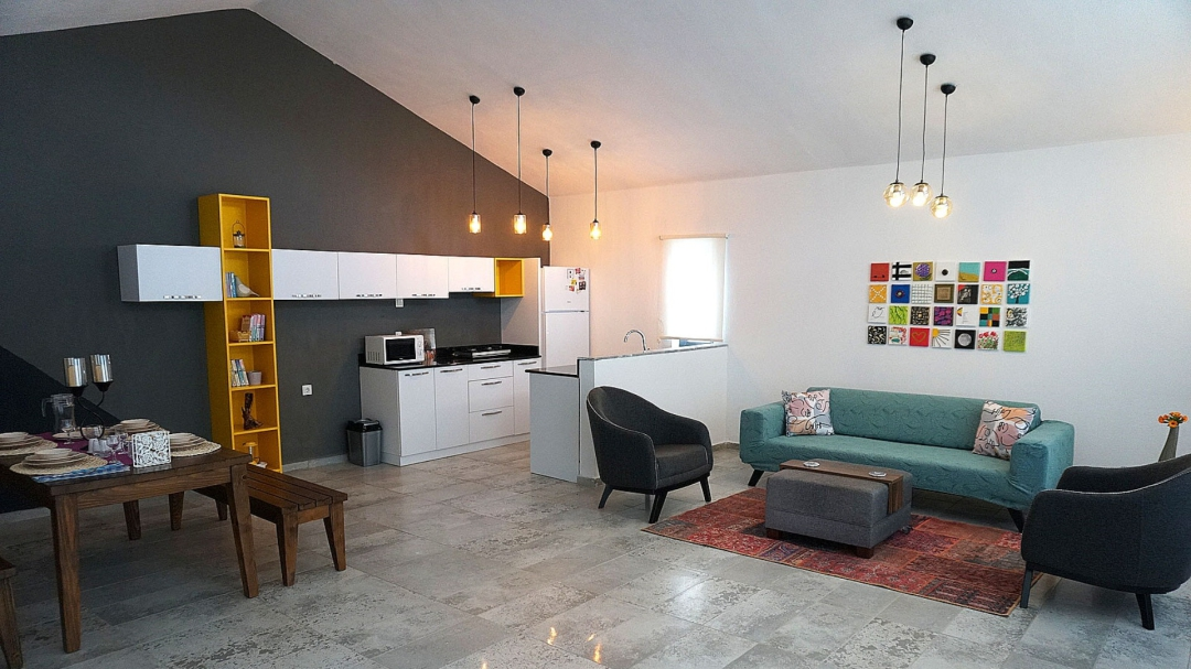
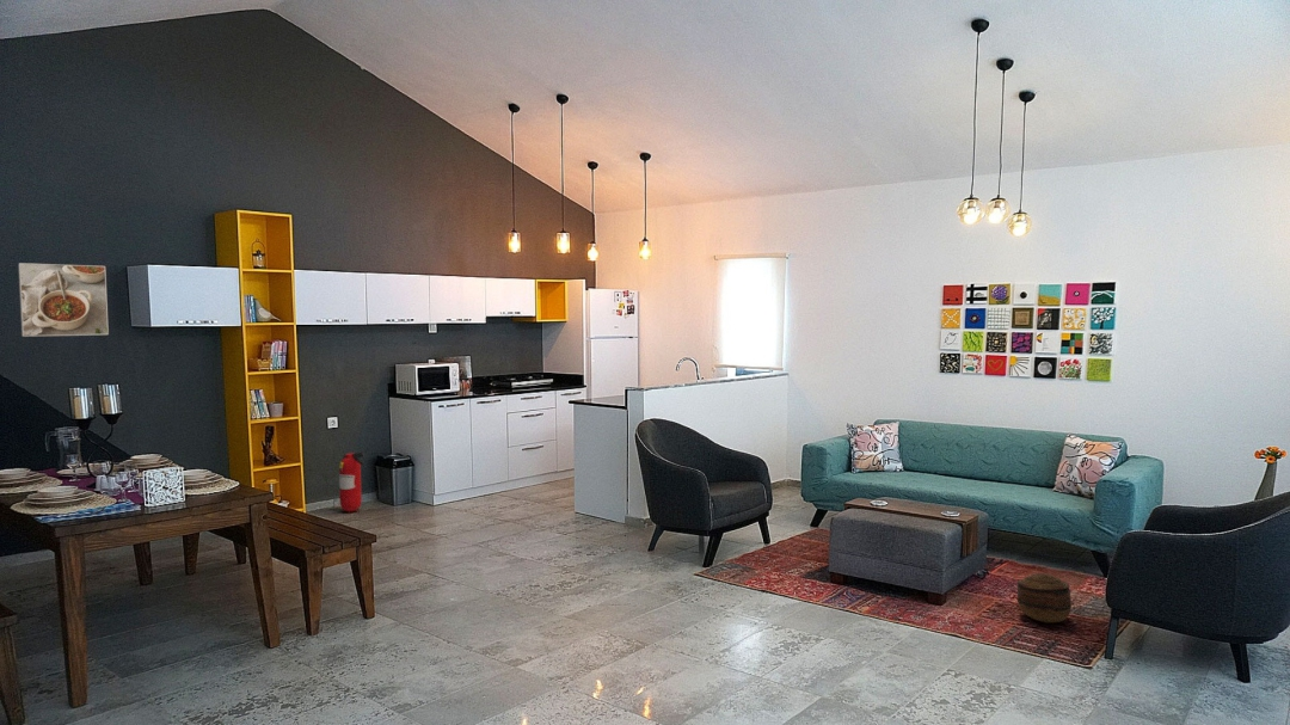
+ basket [1016,572,1073,623]
+ fire extinguisher [338,451,367,512]
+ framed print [17,262,110,338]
